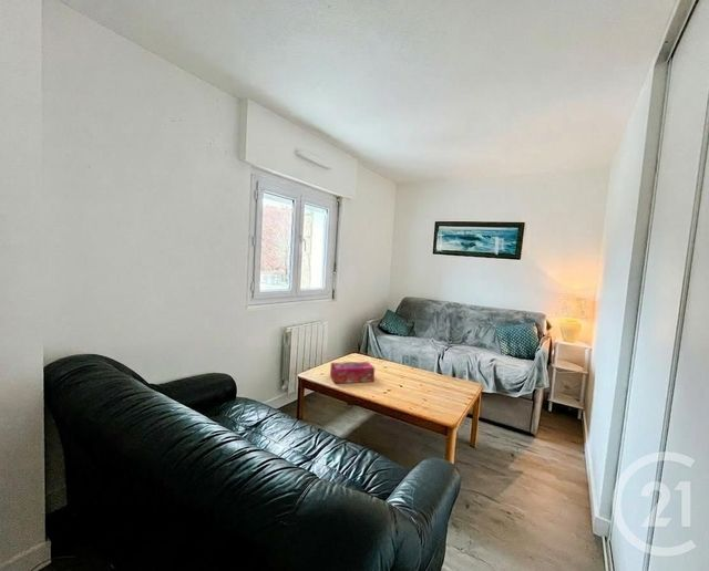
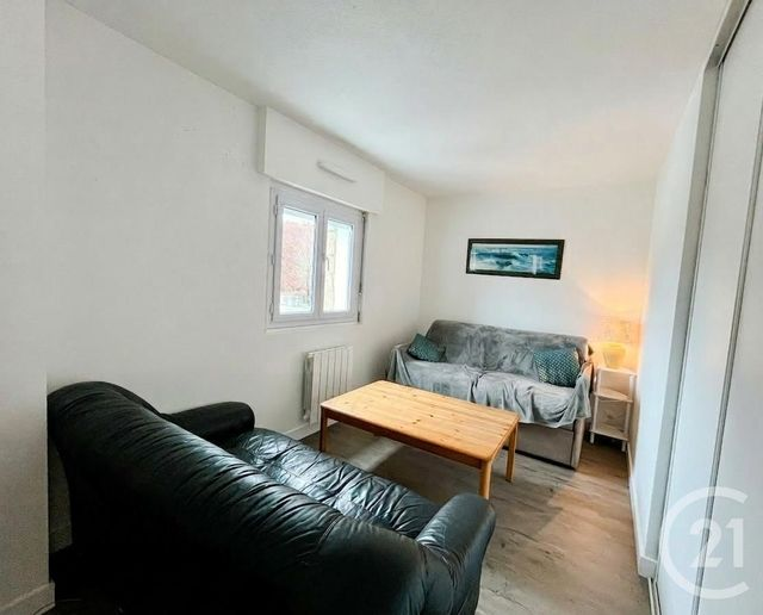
- tissue box [329,361,376,384]
